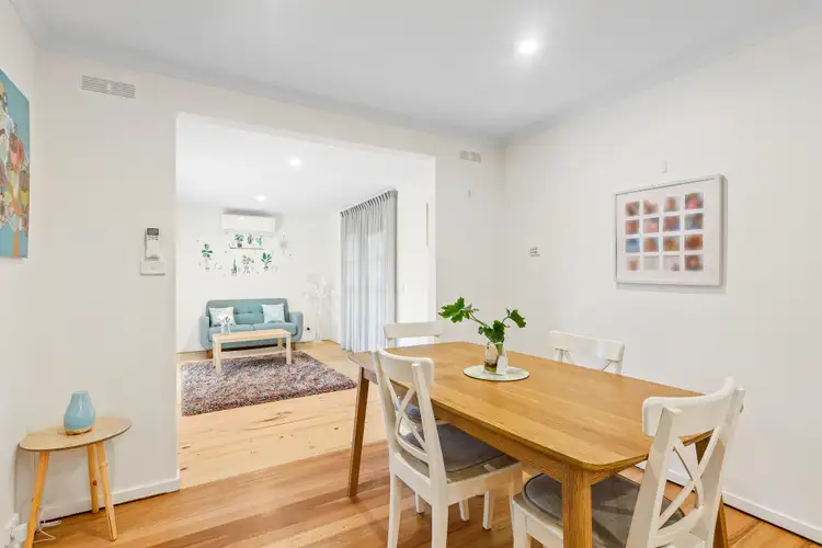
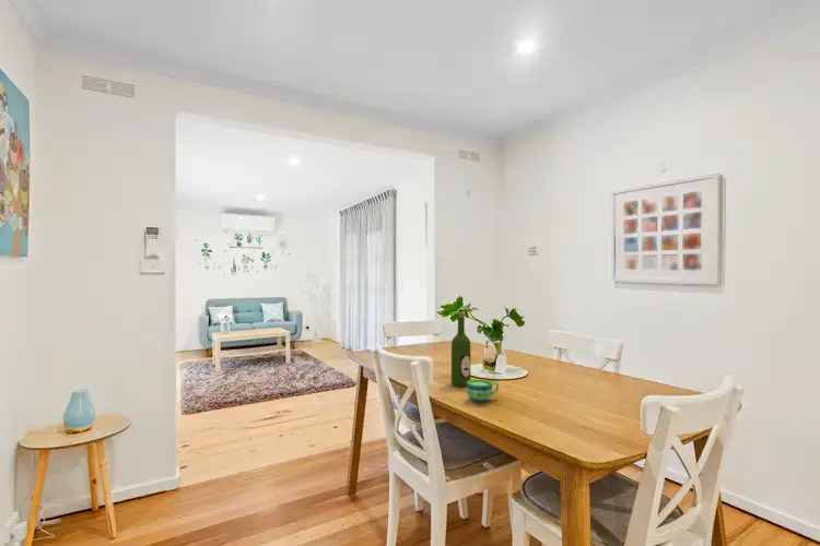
+ cup [466,378,500,403]
+ wine bottle [450,311,471,388]
